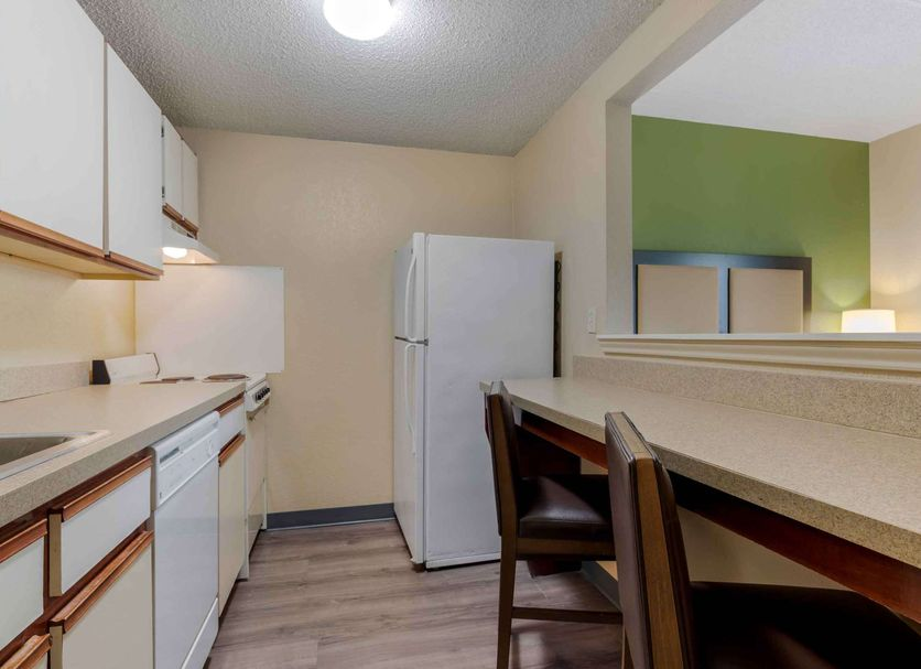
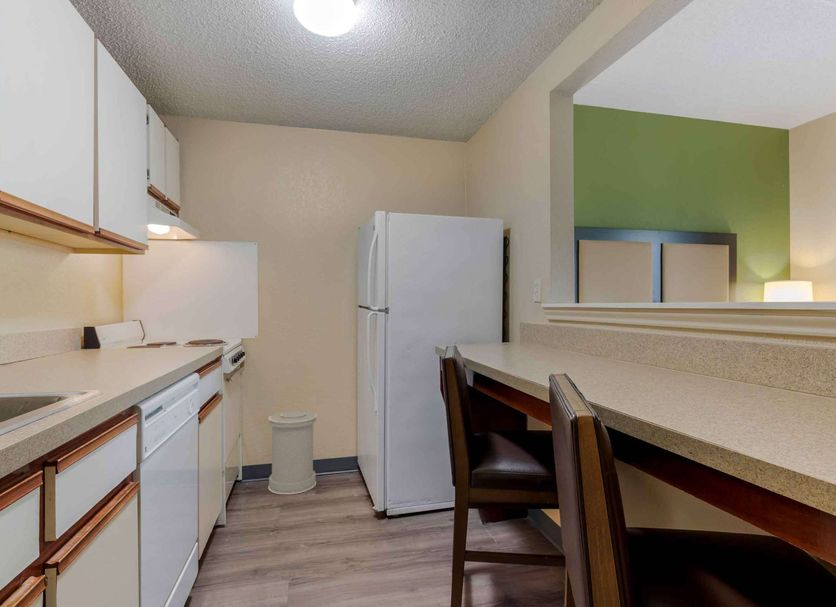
+ trash can [267,410,318,495]
